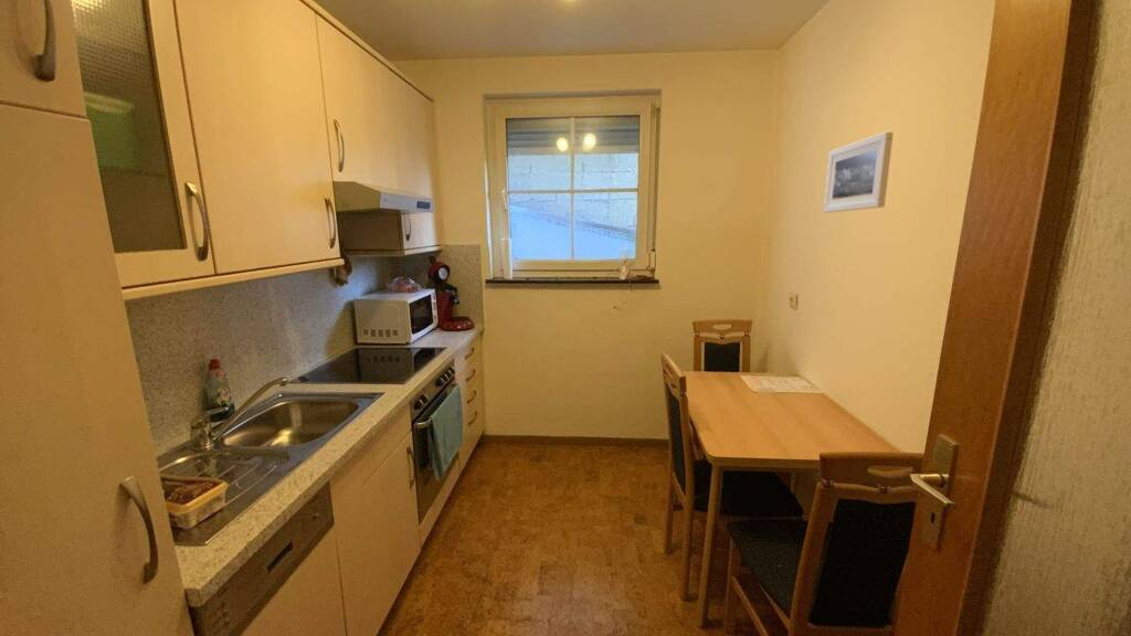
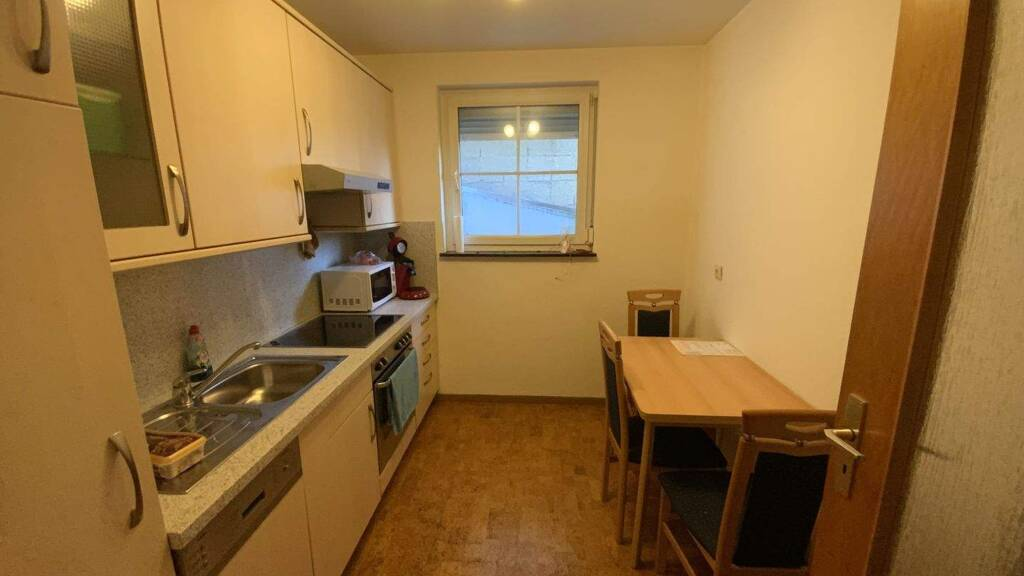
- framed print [823,130,895,213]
